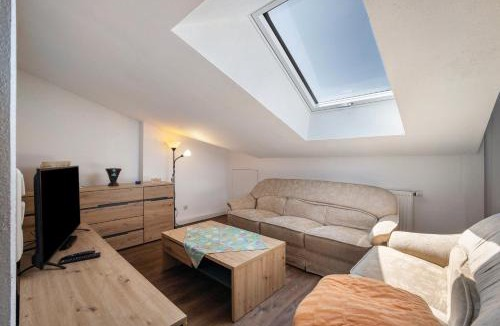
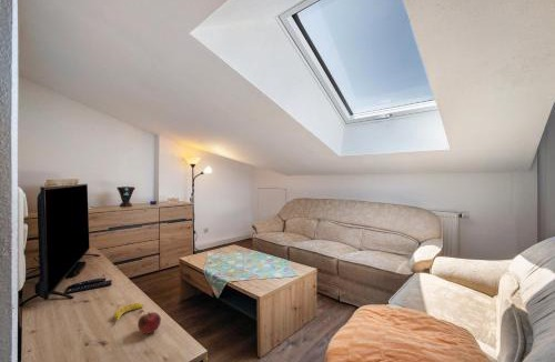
+ banana [113,302,144,322]
+ fruit [137,311,162,334]
